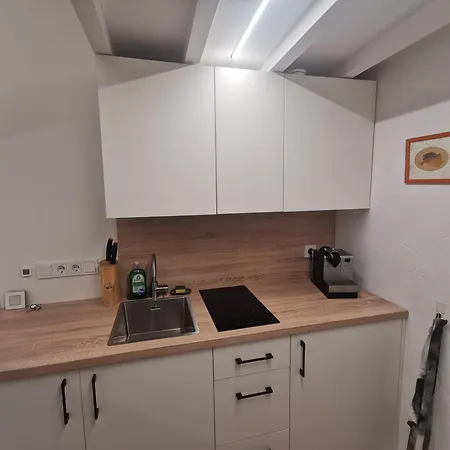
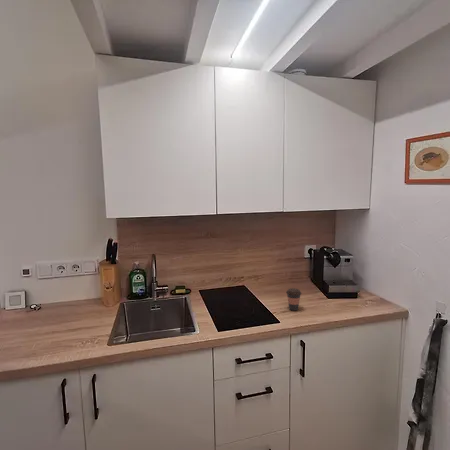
+ coffee cup [285,287,303,311]
